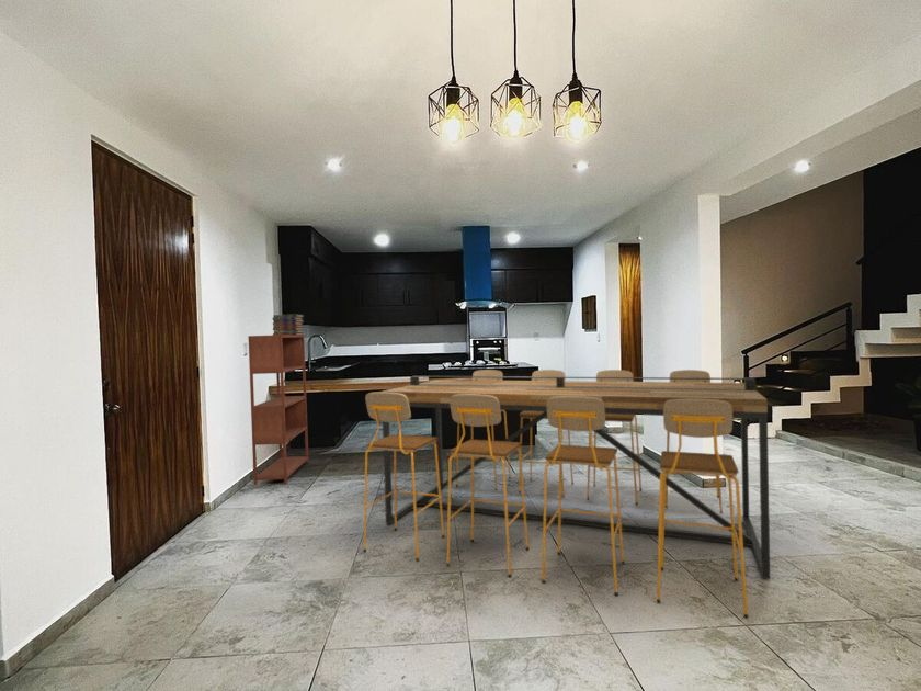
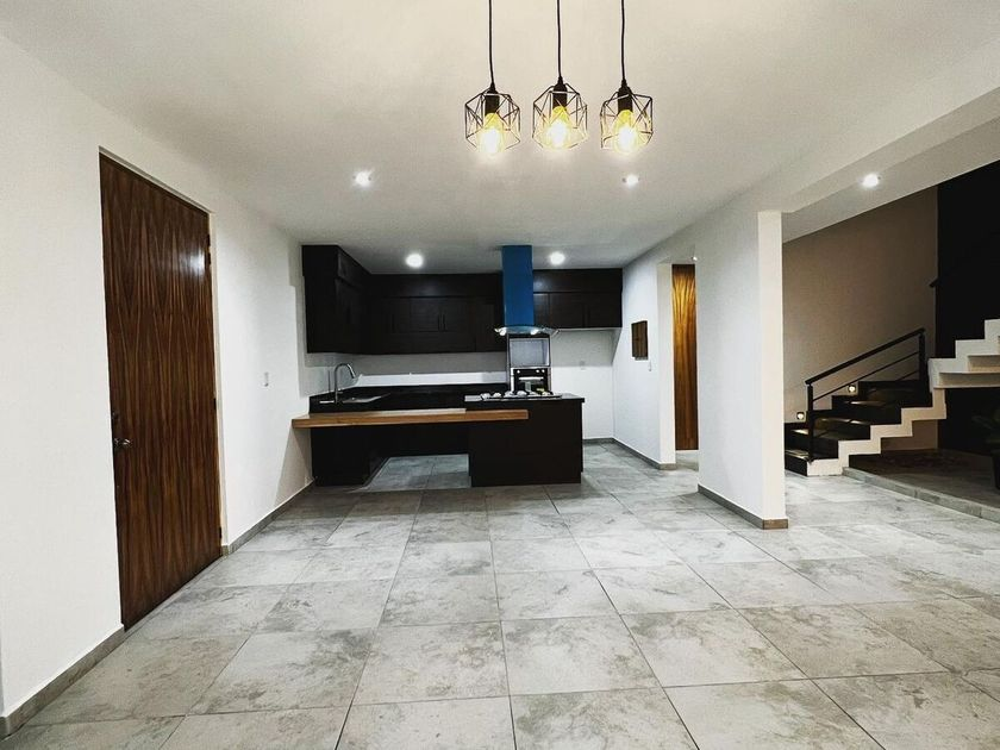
- book stack [272,314,305,336]
- dining table [362,369,771,620]
- bookshelf [247,335,309,486]
